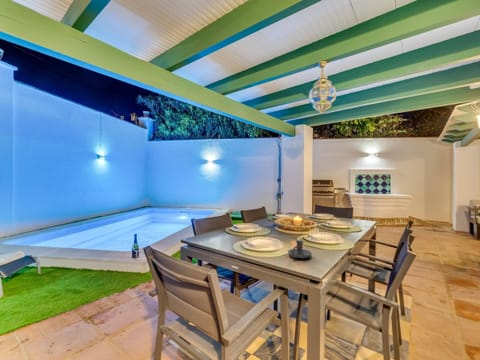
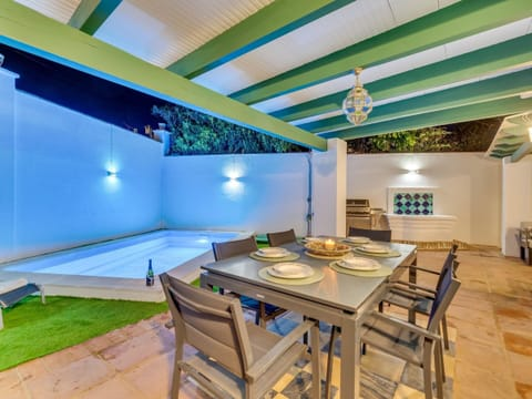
- candle holder [287,239,312,259]
